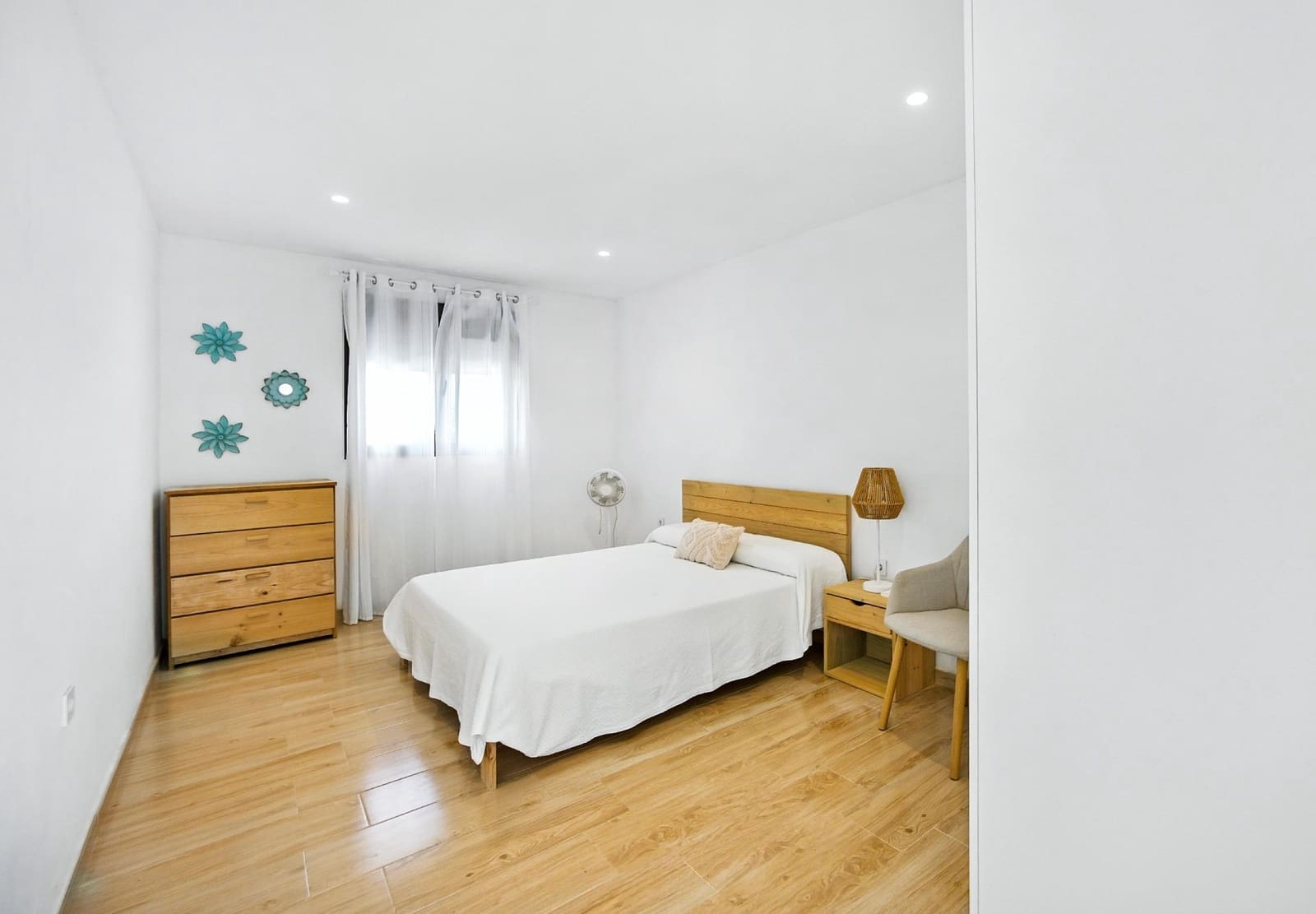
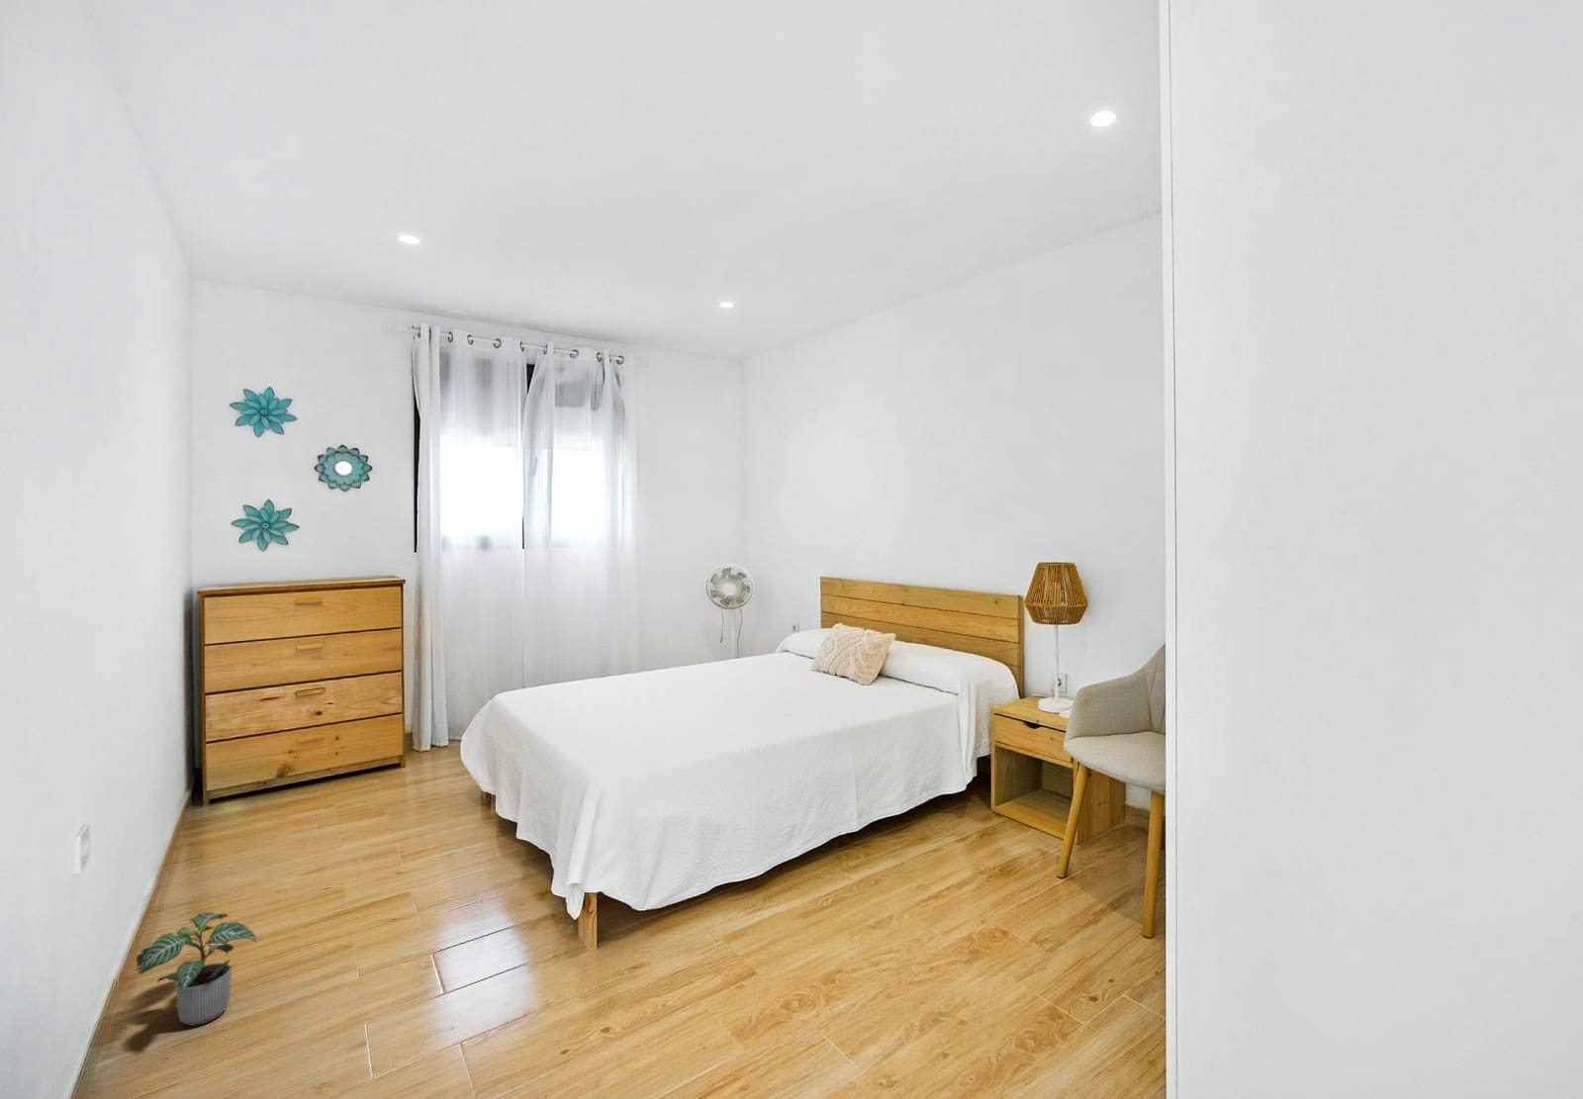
+ potted plant [136,911,259,1027]
